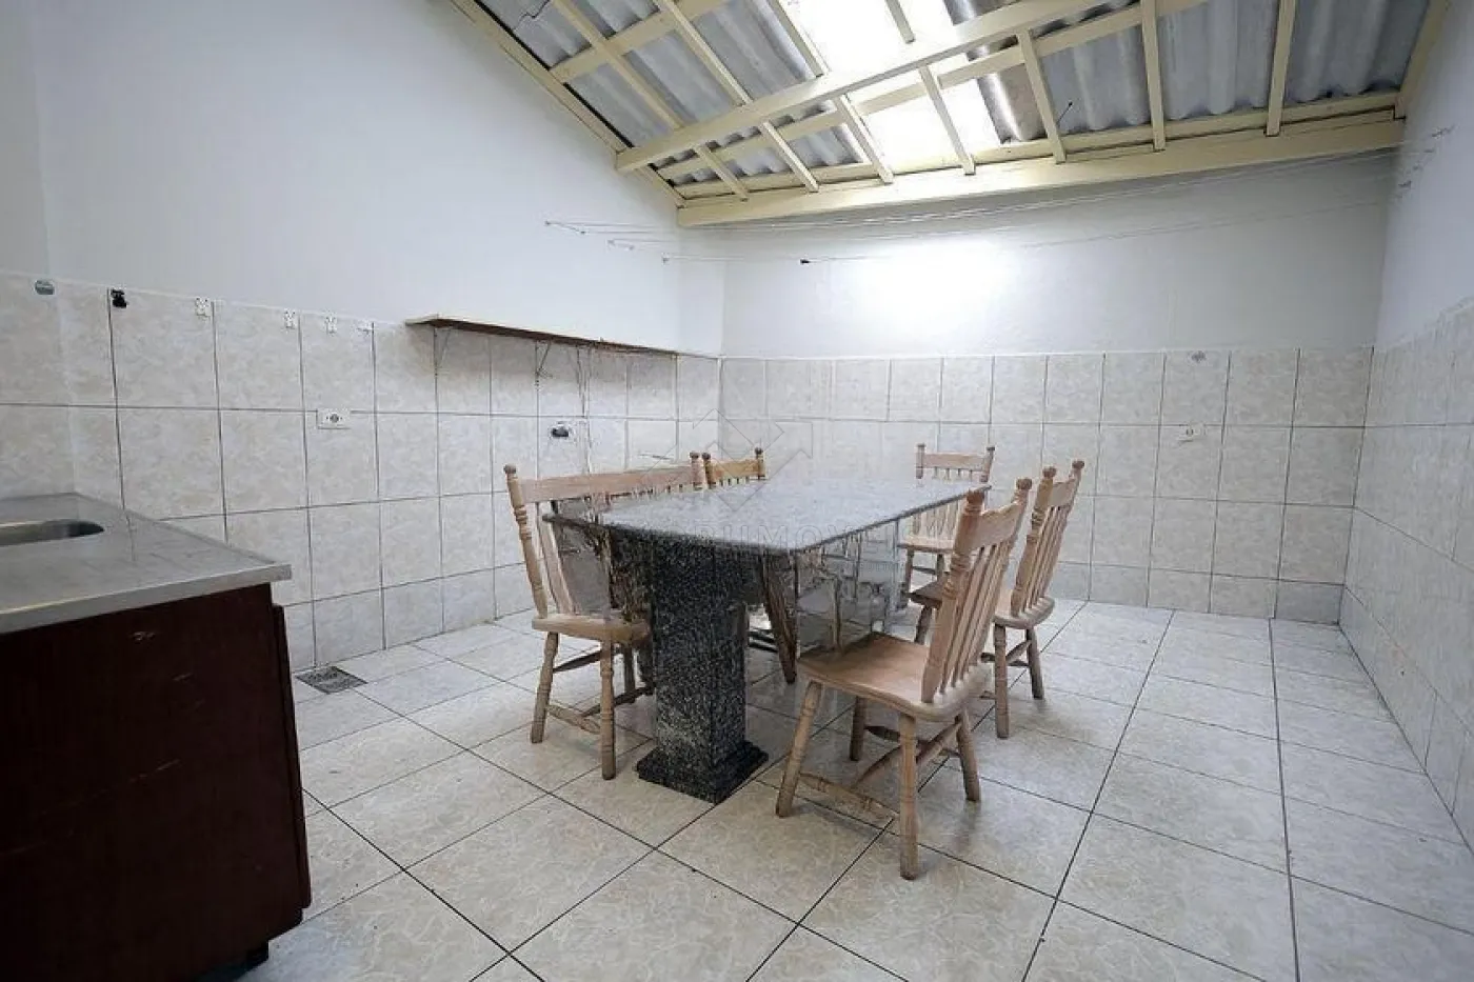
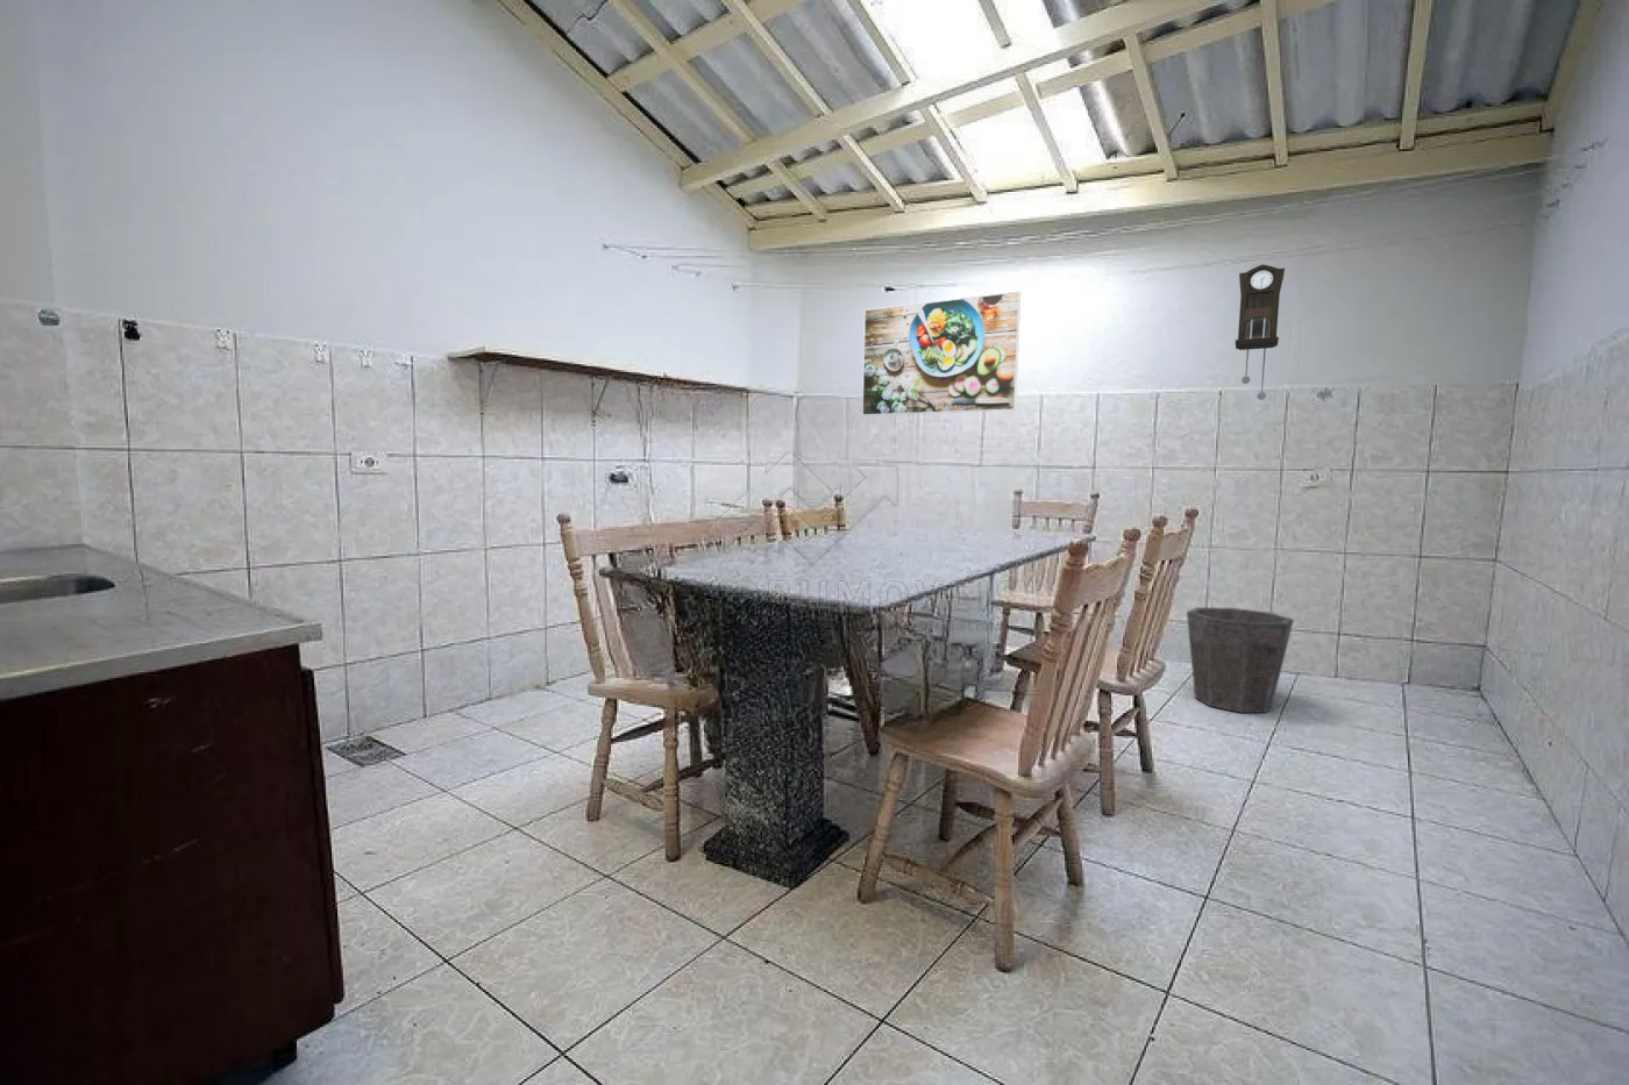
+ waste bin [1186,605,1295,714]
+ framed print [861,289,1022,417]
+ pendulum clock [1234,264,1286,401]
